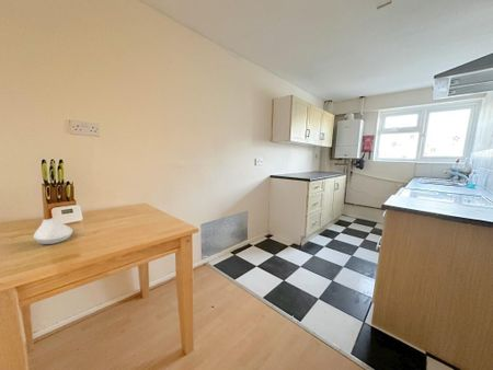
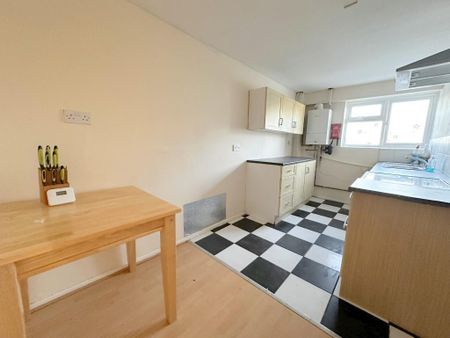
- spoon rest [32,217,73,245]
